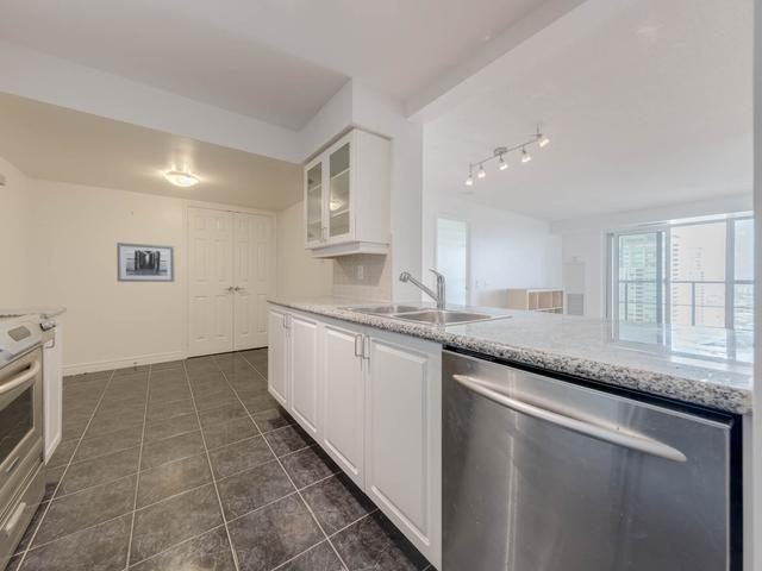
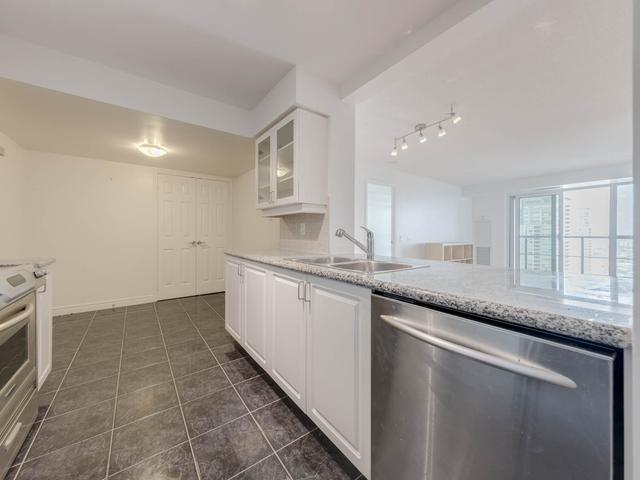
- wall art [115,241,176,283]
